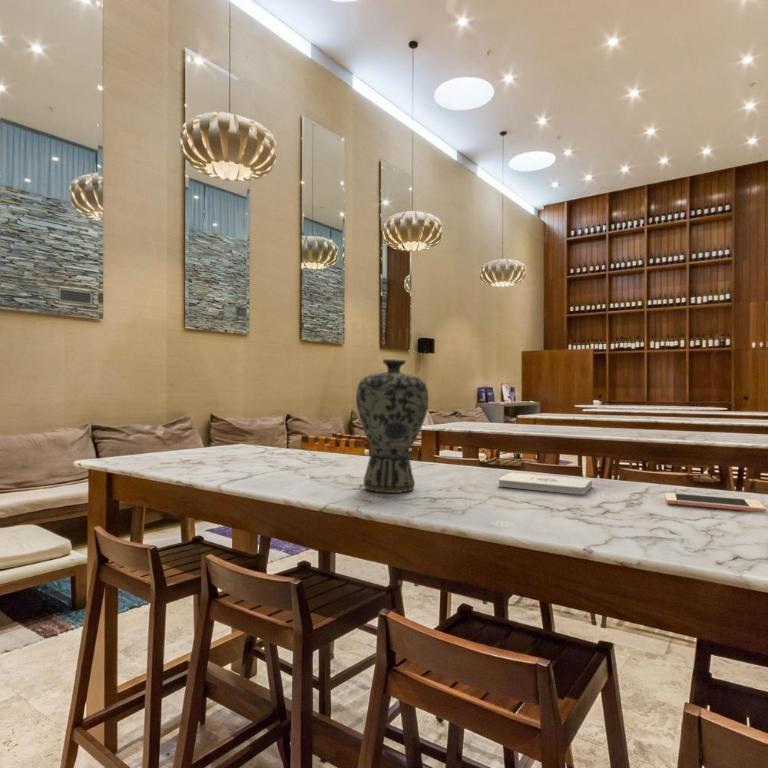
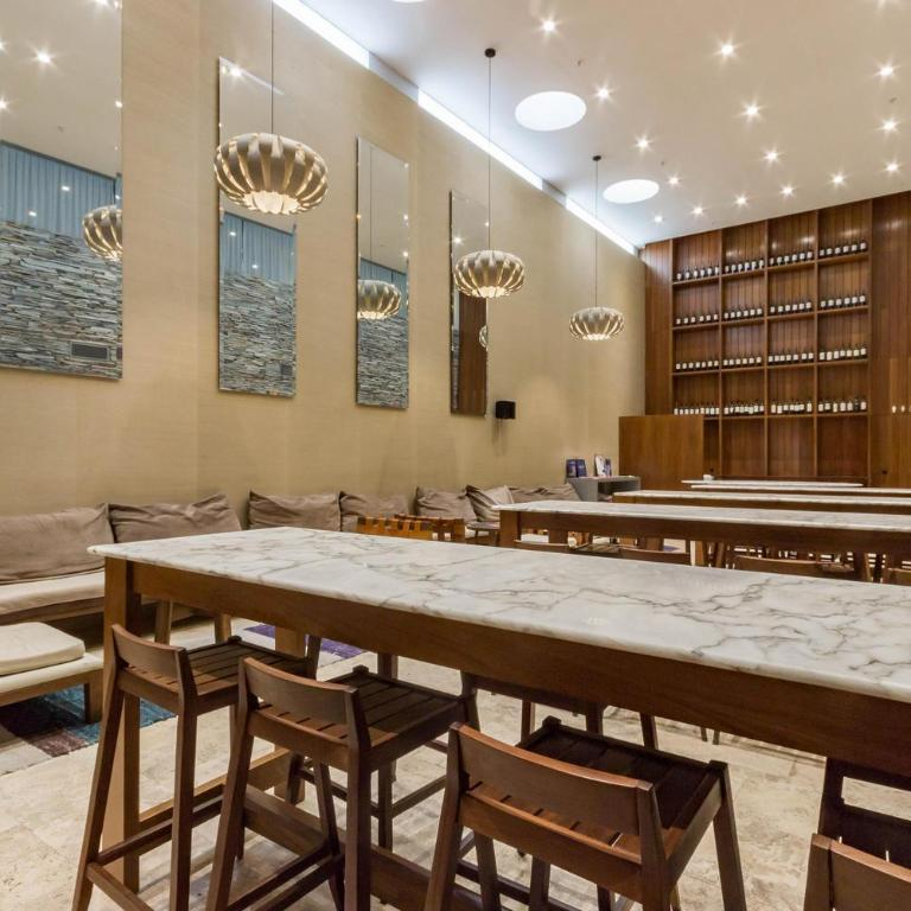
- vase [355,358,430,494]
- cell phone [664,492,767,513]
- notepad [497,472,593,495]
